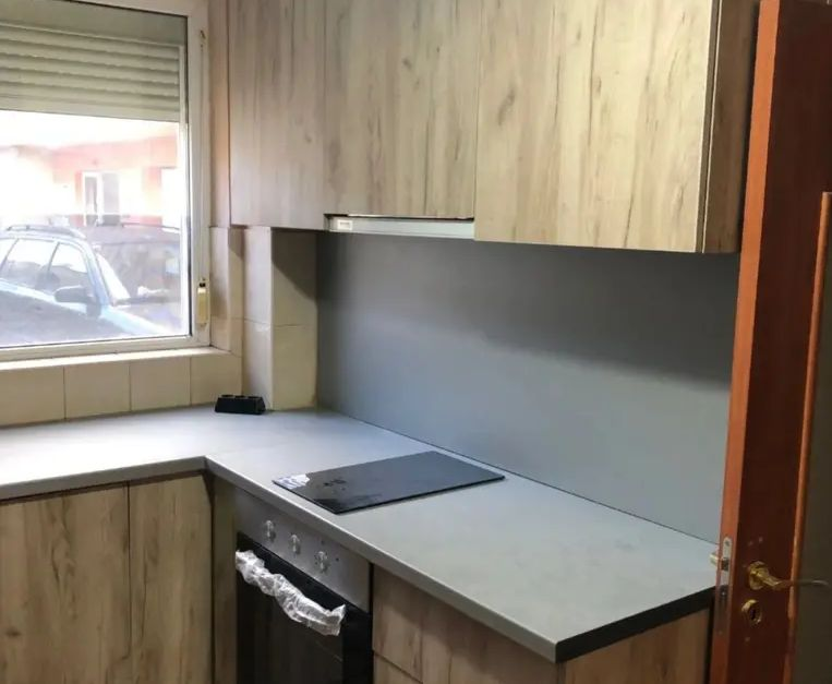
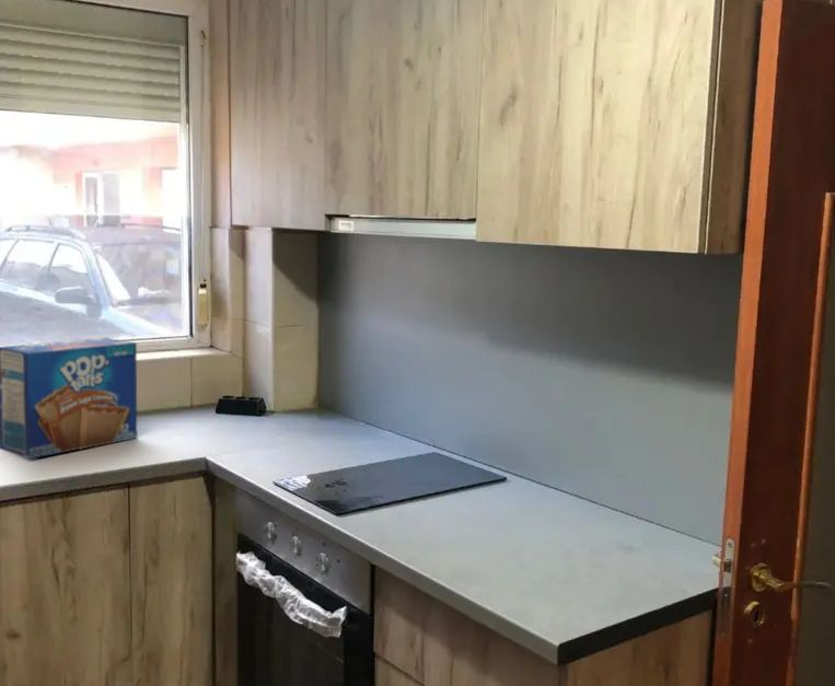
+ toaster pastry box [0,337,138,460]
